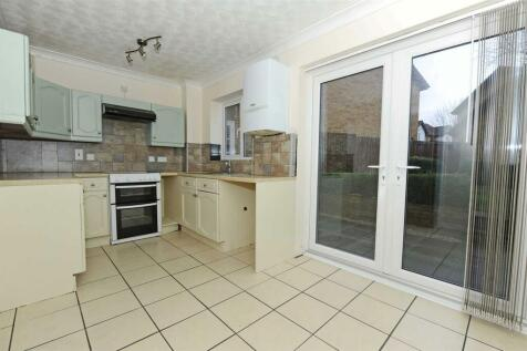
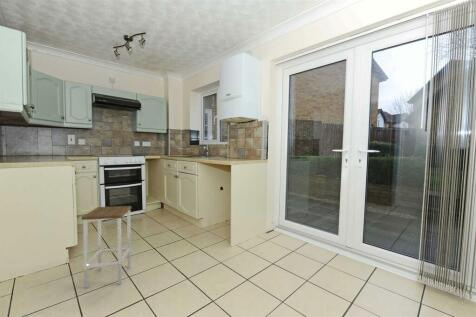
+ step stool [81,205,132,289]
